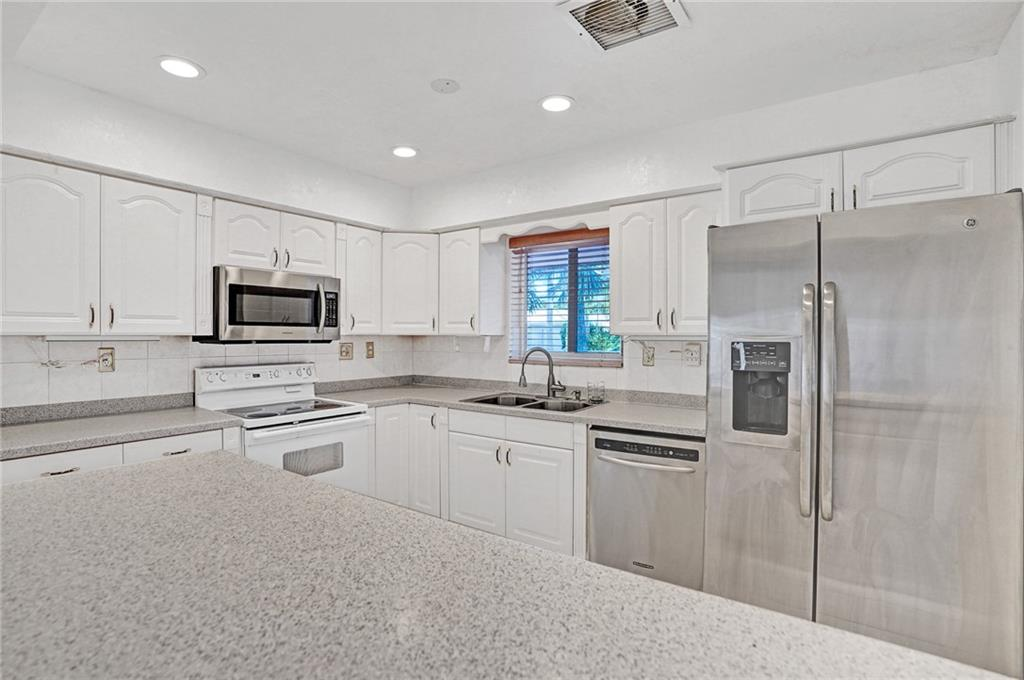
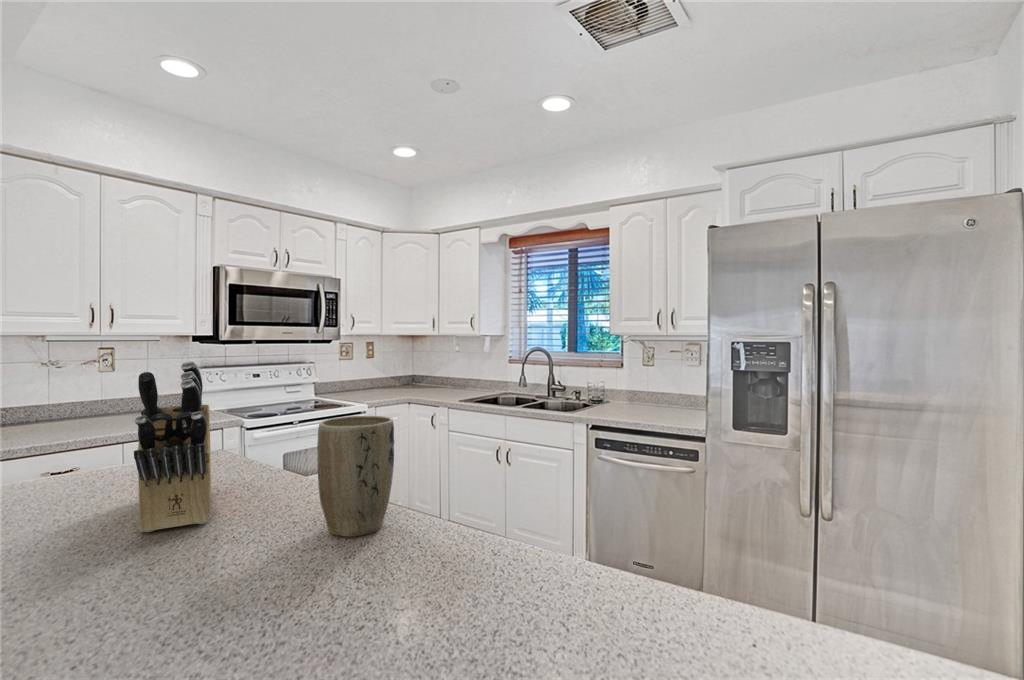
+ knife block [133,360,212,533]
+ plant pot [316,415,395,538]
